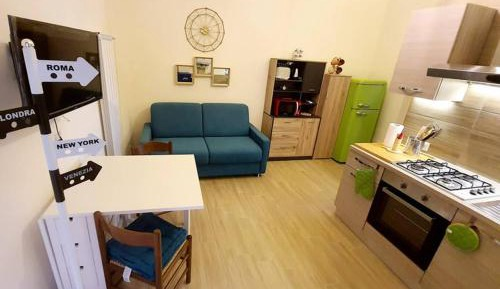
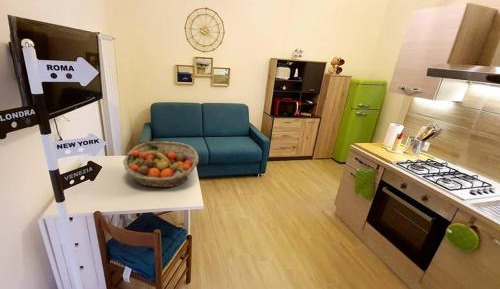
+ fruit basket [122,141,199,188]
